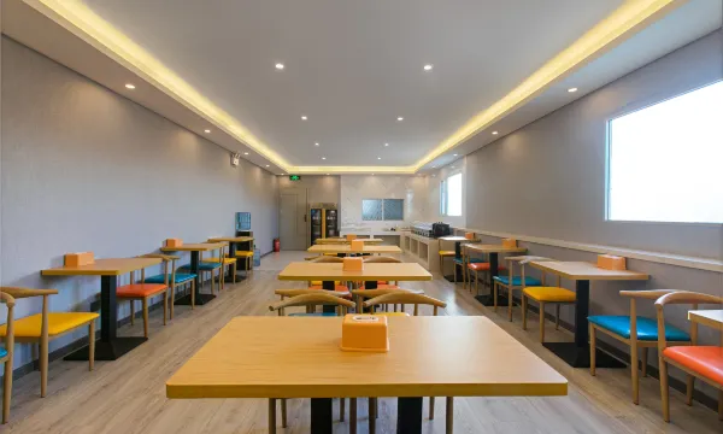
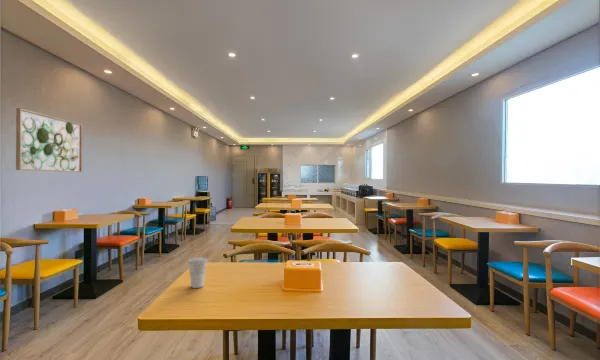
+ cup [187,256,208,289]
+ wall art [15,107,83,173]
